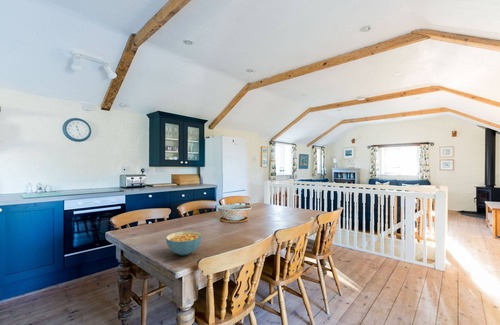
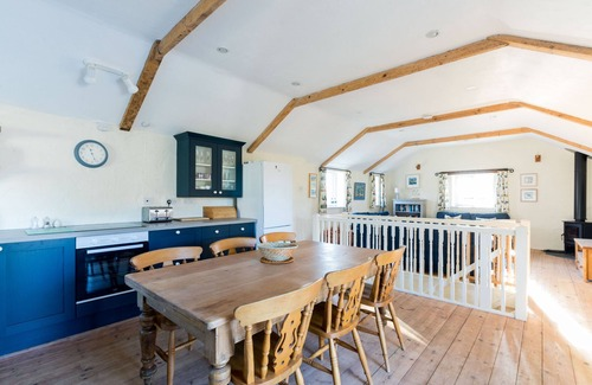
- cereal bowl [165,230,203,256]
